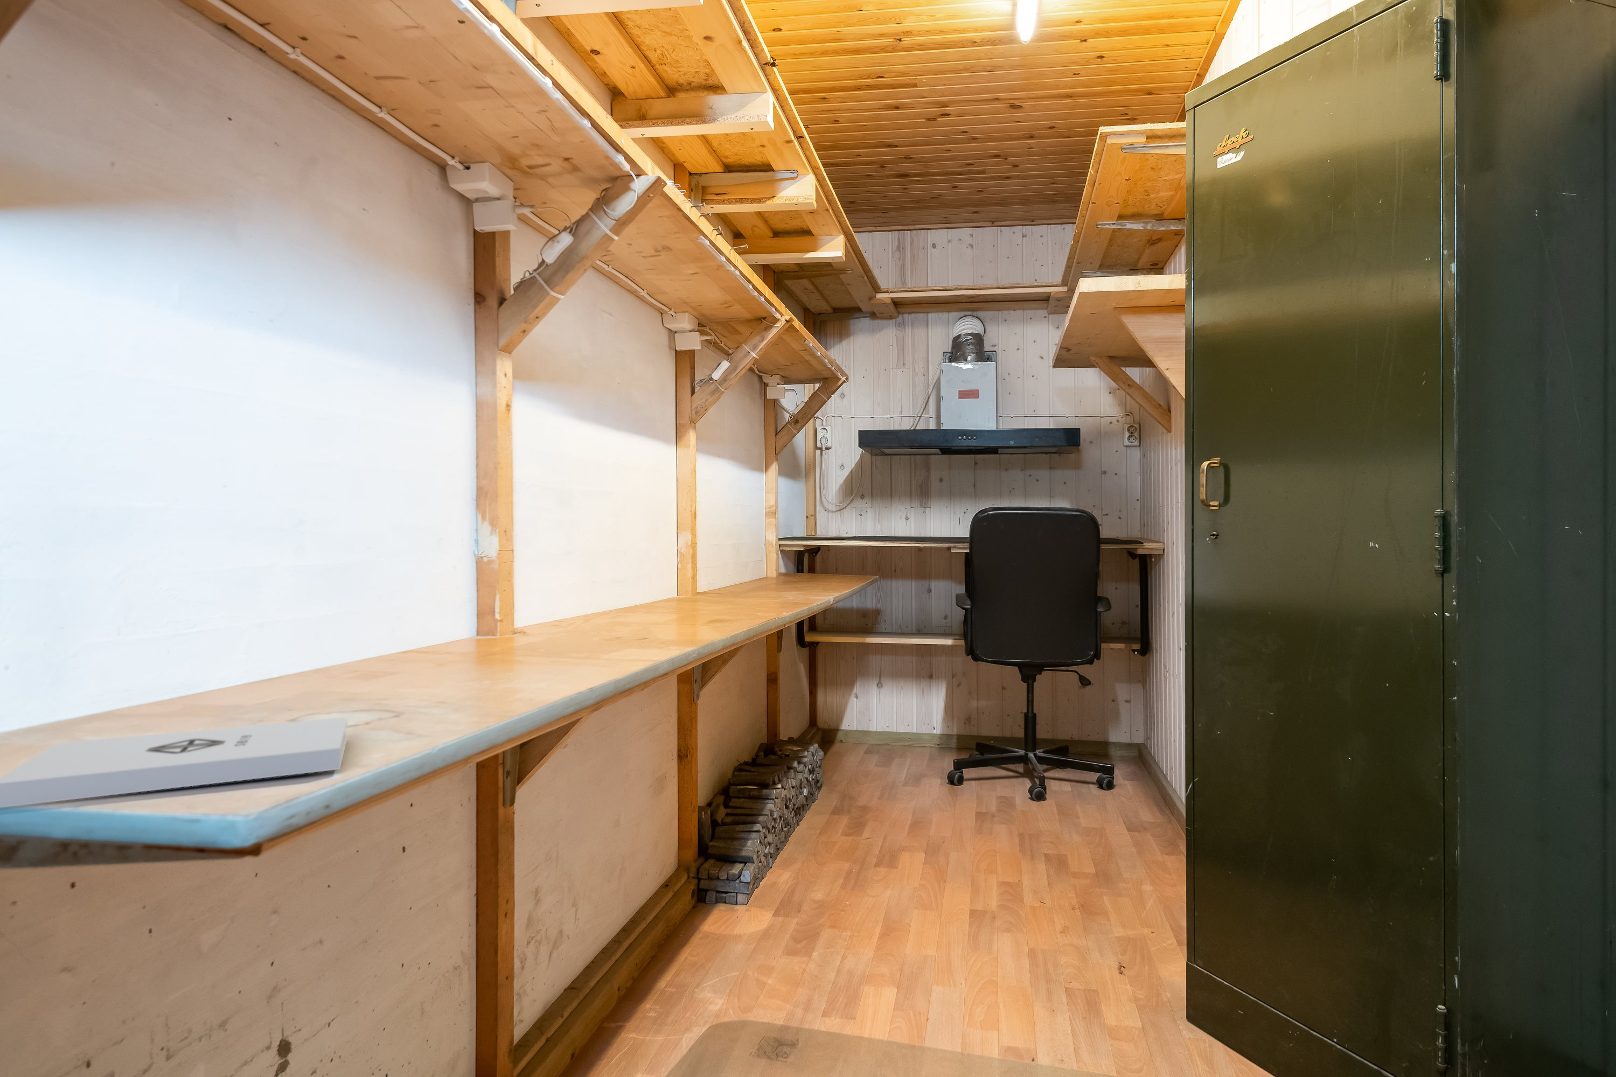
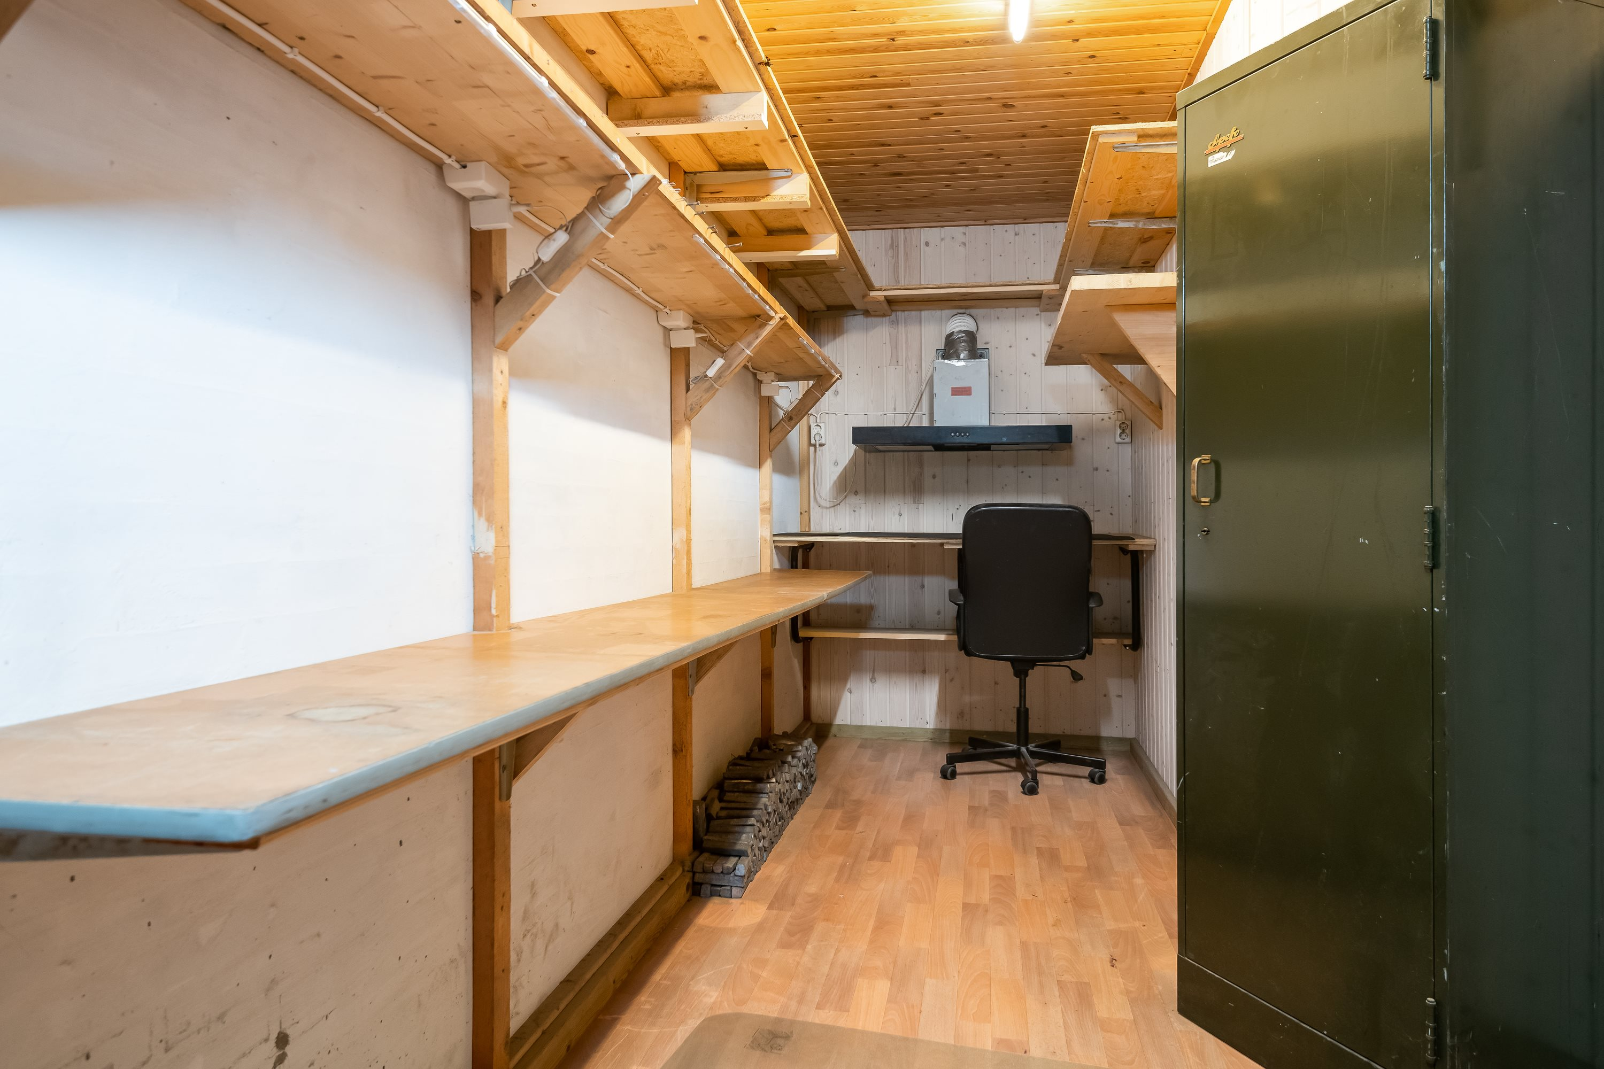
- notepad [0,718,349,808]
